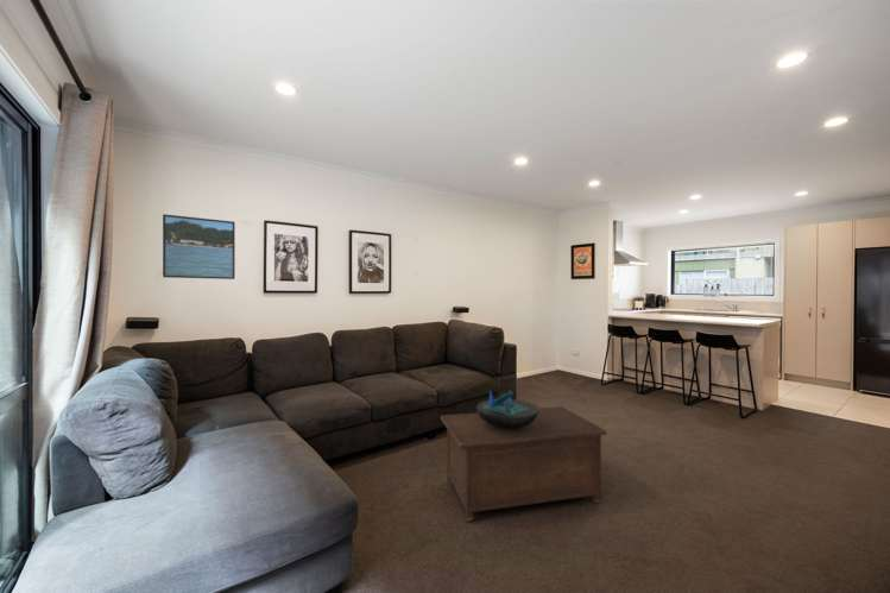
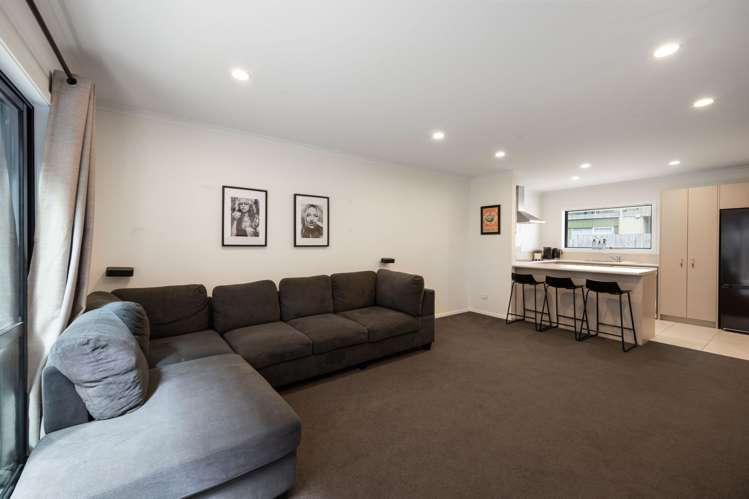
- cabinet [440,405,608,523]
- decorative bowl [475,387,539,429]
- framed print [162,213,236,280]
